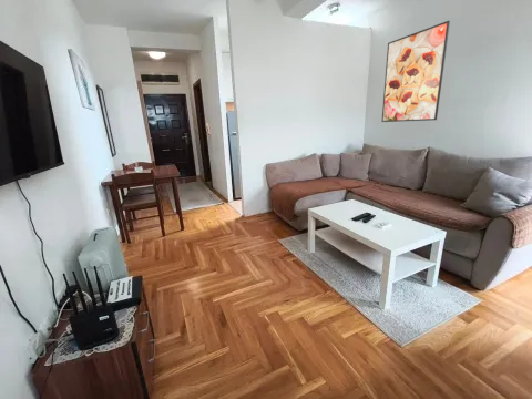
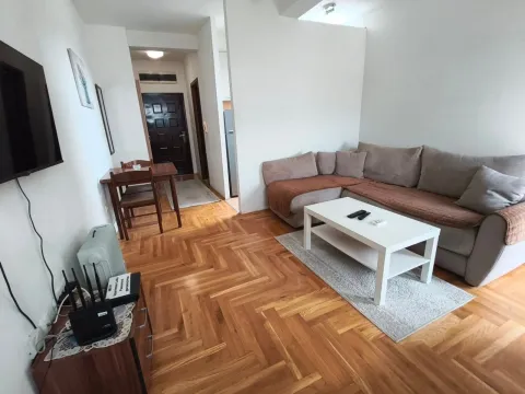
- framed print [380,20,451,123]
